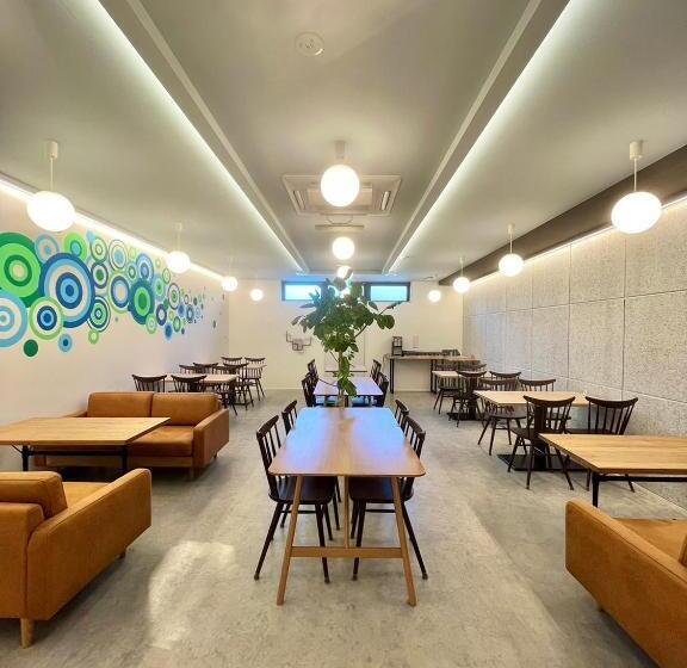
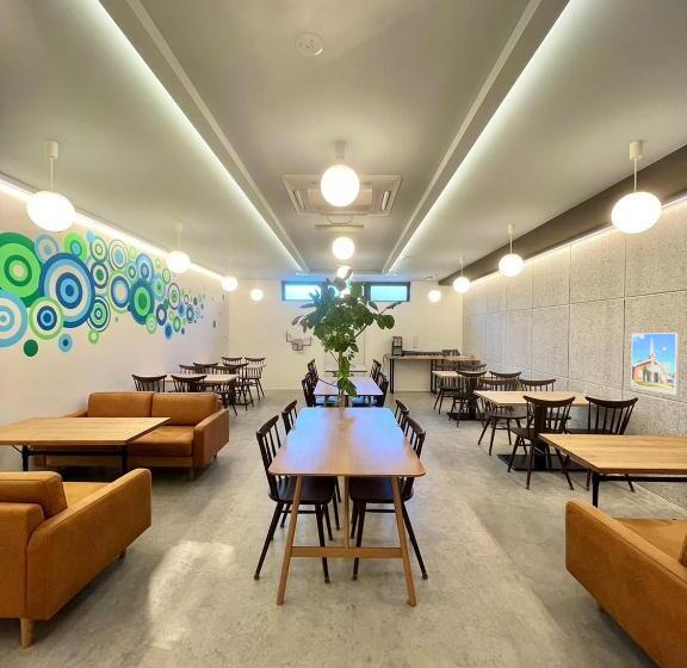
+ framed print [630,332,681,396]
